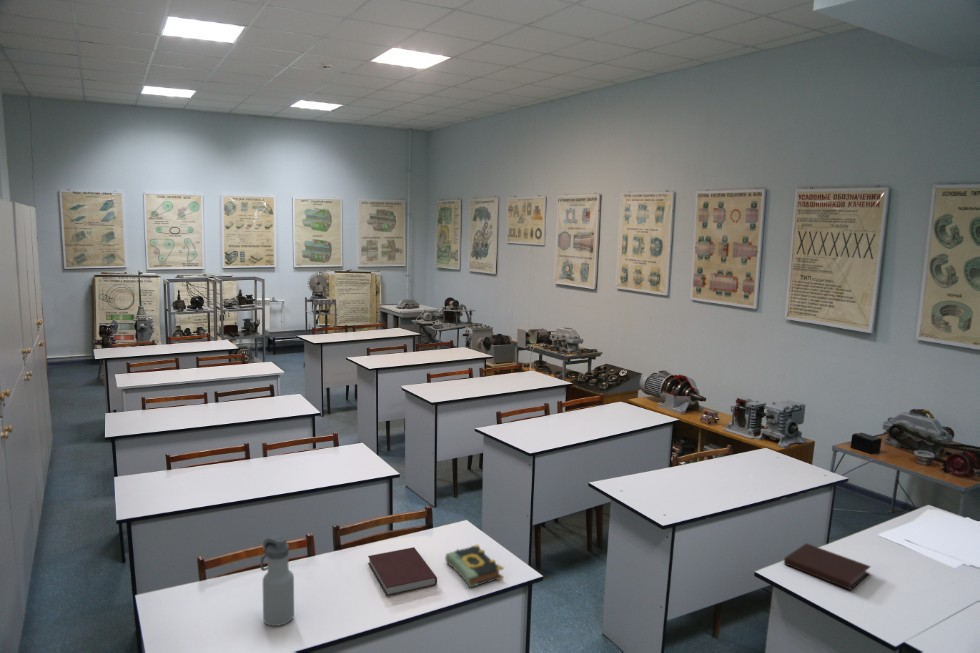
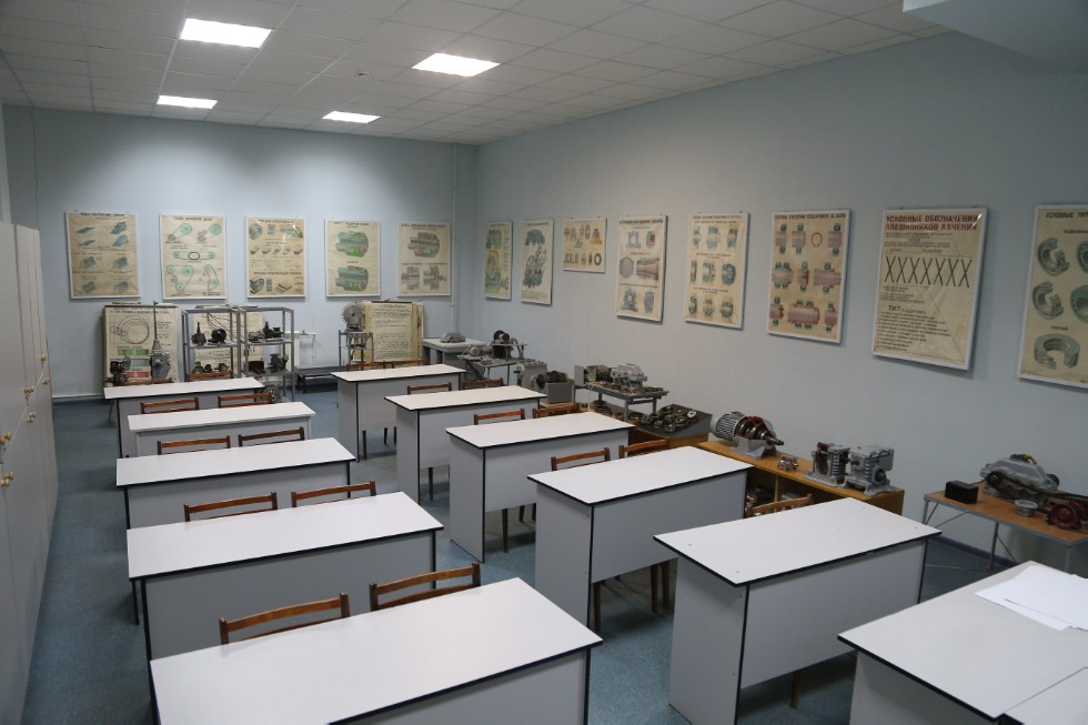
- water bottle [260,534,295,627]
- book [444,543,505,589]
- notebook [367,546,438,597]
- notebook [783,542,872,591]
